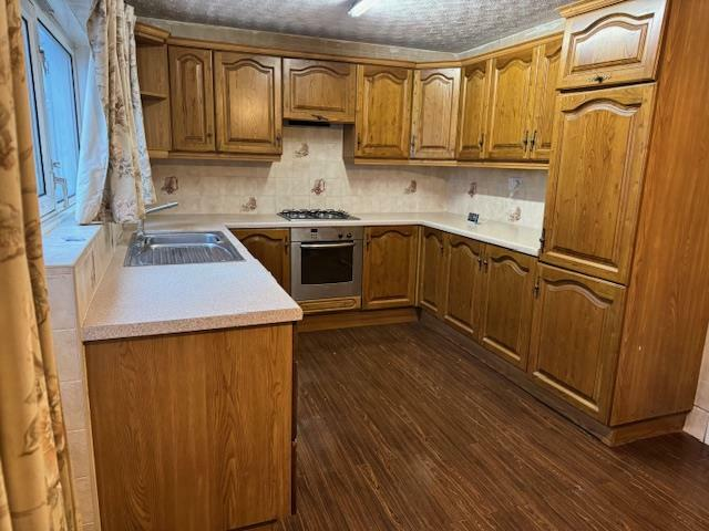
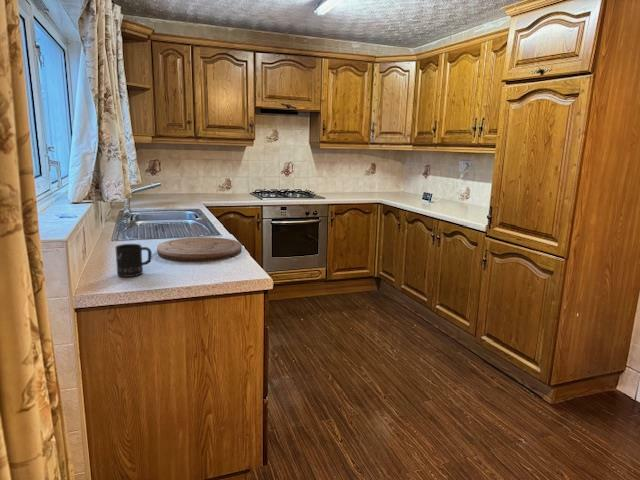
+ cutting board [156,236,243,262]
+ mug [115,243,153,278]
